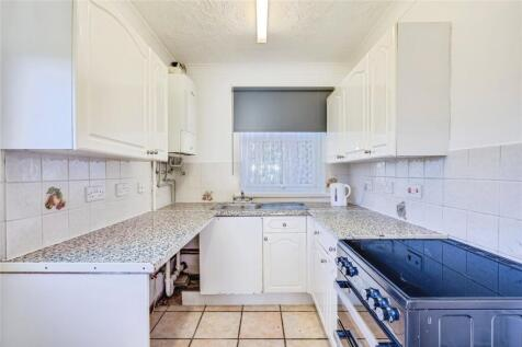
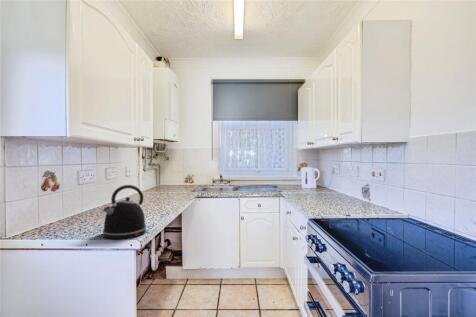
+ kettle [102,184,147,240]
